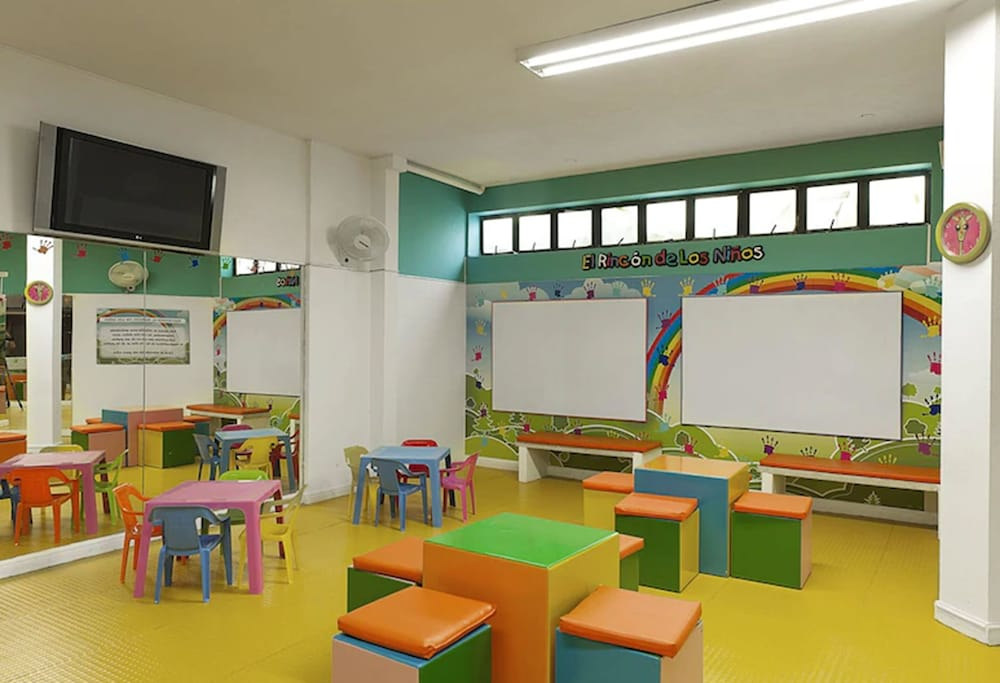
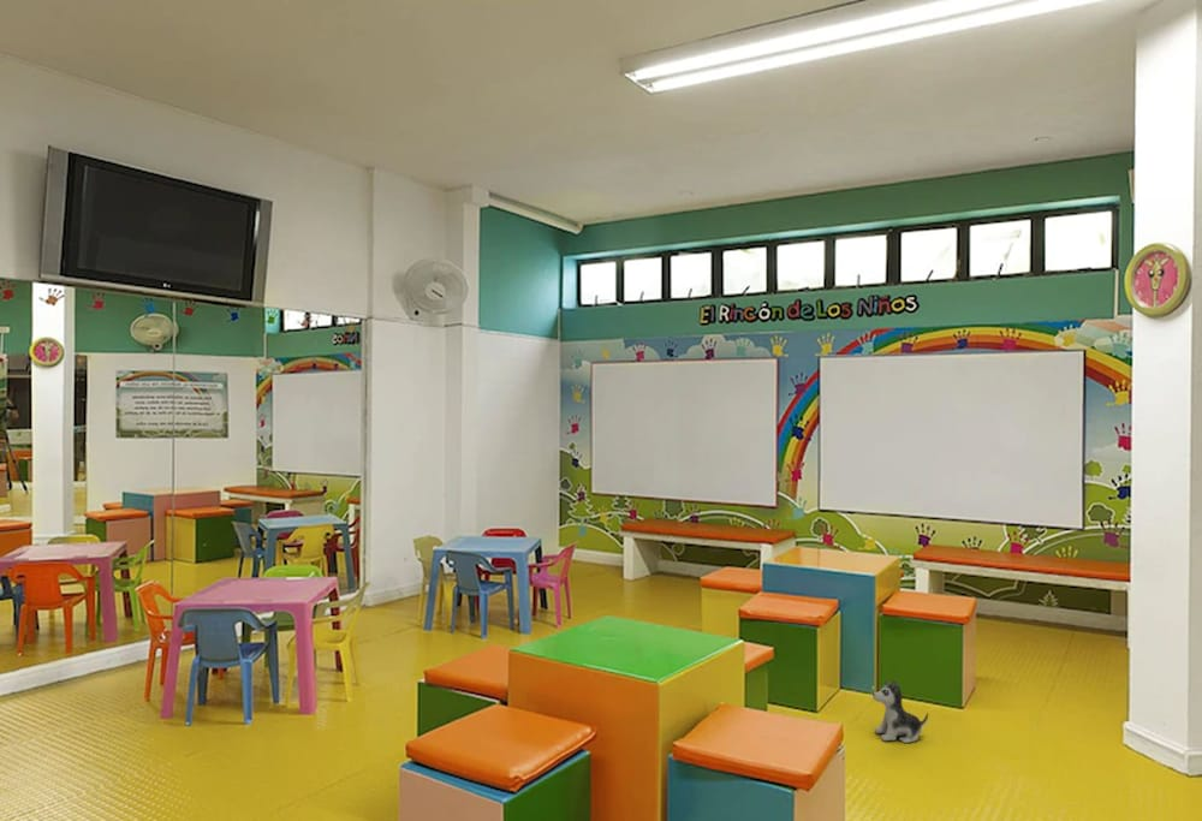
+ plush toy [871,678,929,744]
